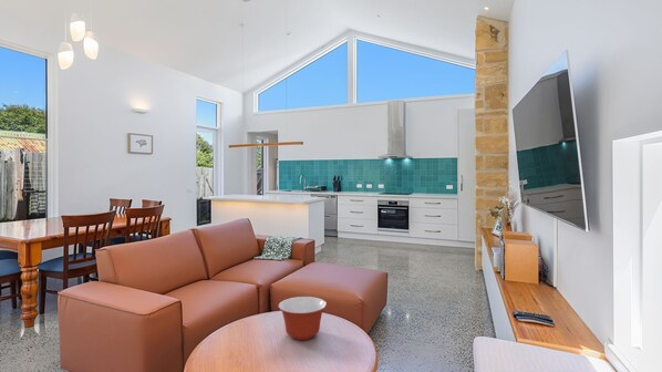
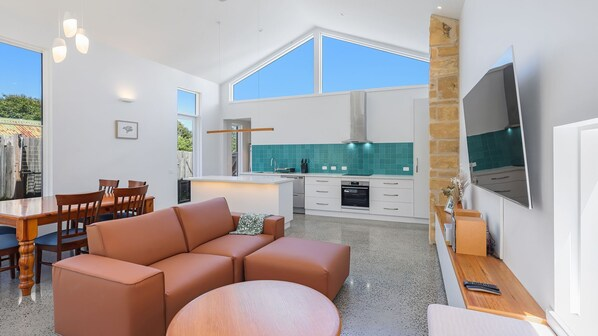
- mixing bowl [278,296,328,341]
